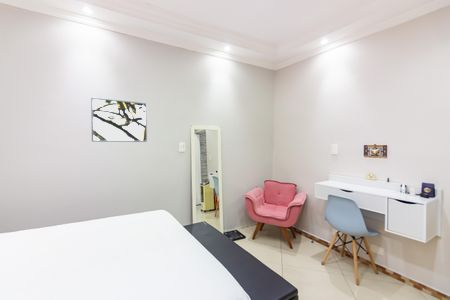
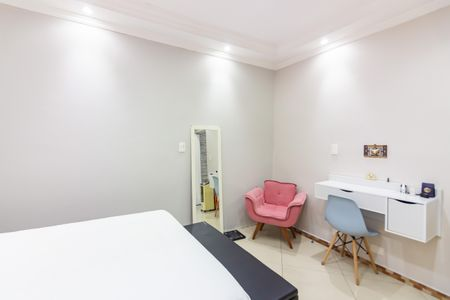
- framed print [90,97,148,143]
